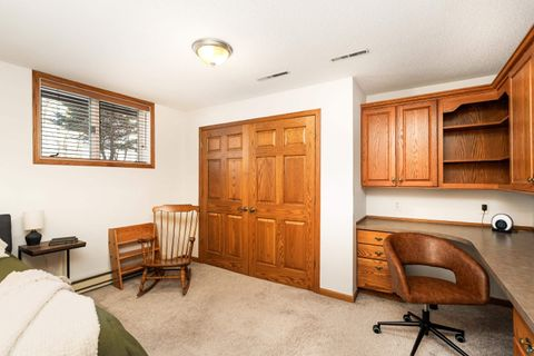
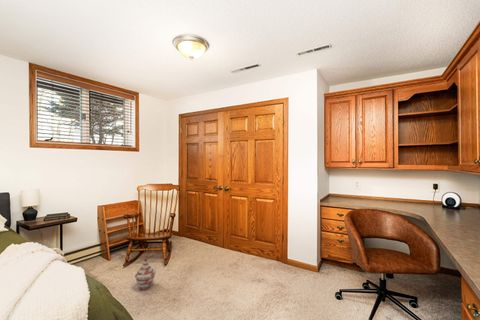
+ woven basket [134,257,157,290]
